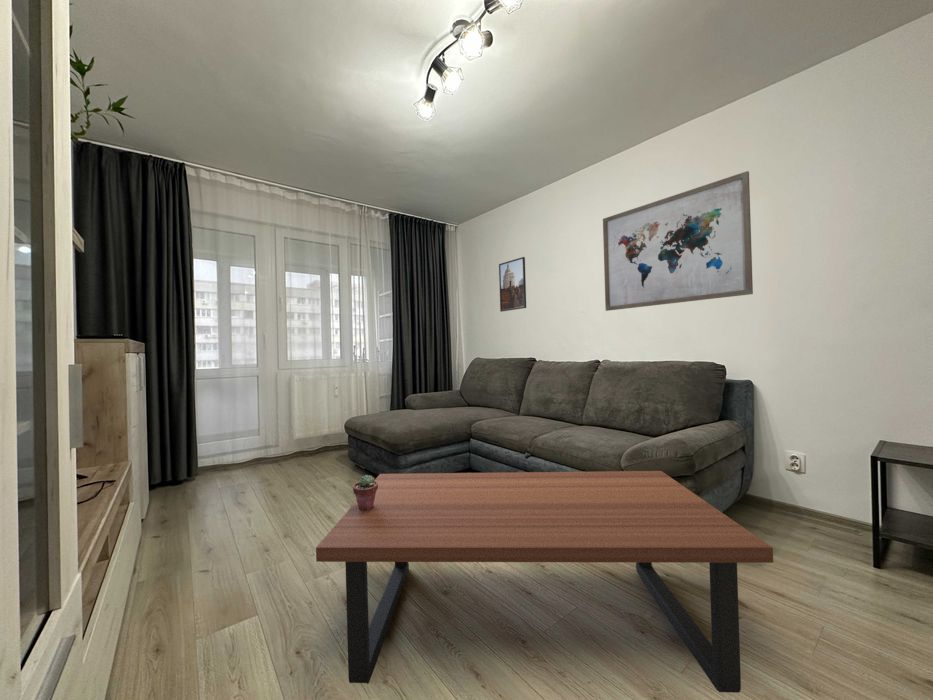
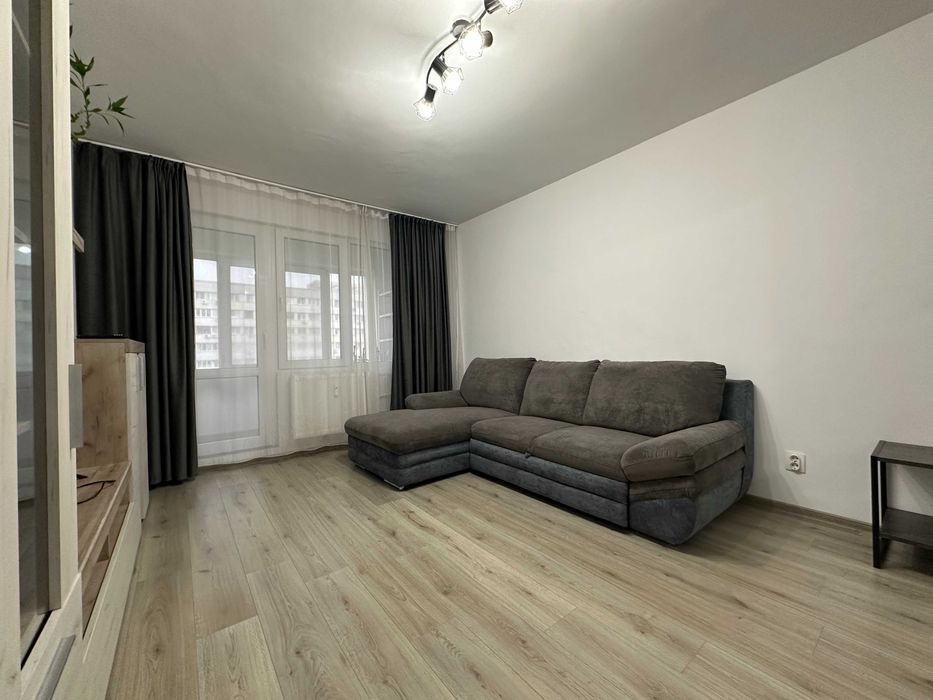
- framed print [498,256,527,313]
- coffee table [315,470,774,694]
- potted succulent [352,474,378,510]
- wall art [602,170,754,312]
